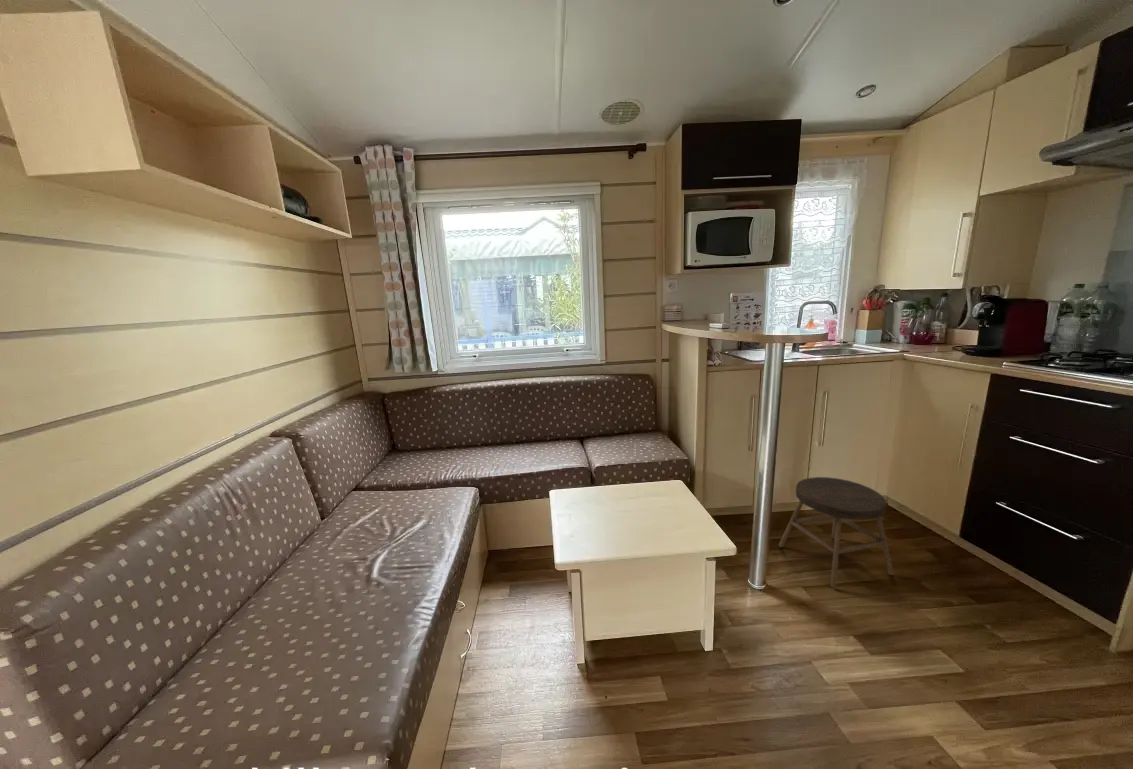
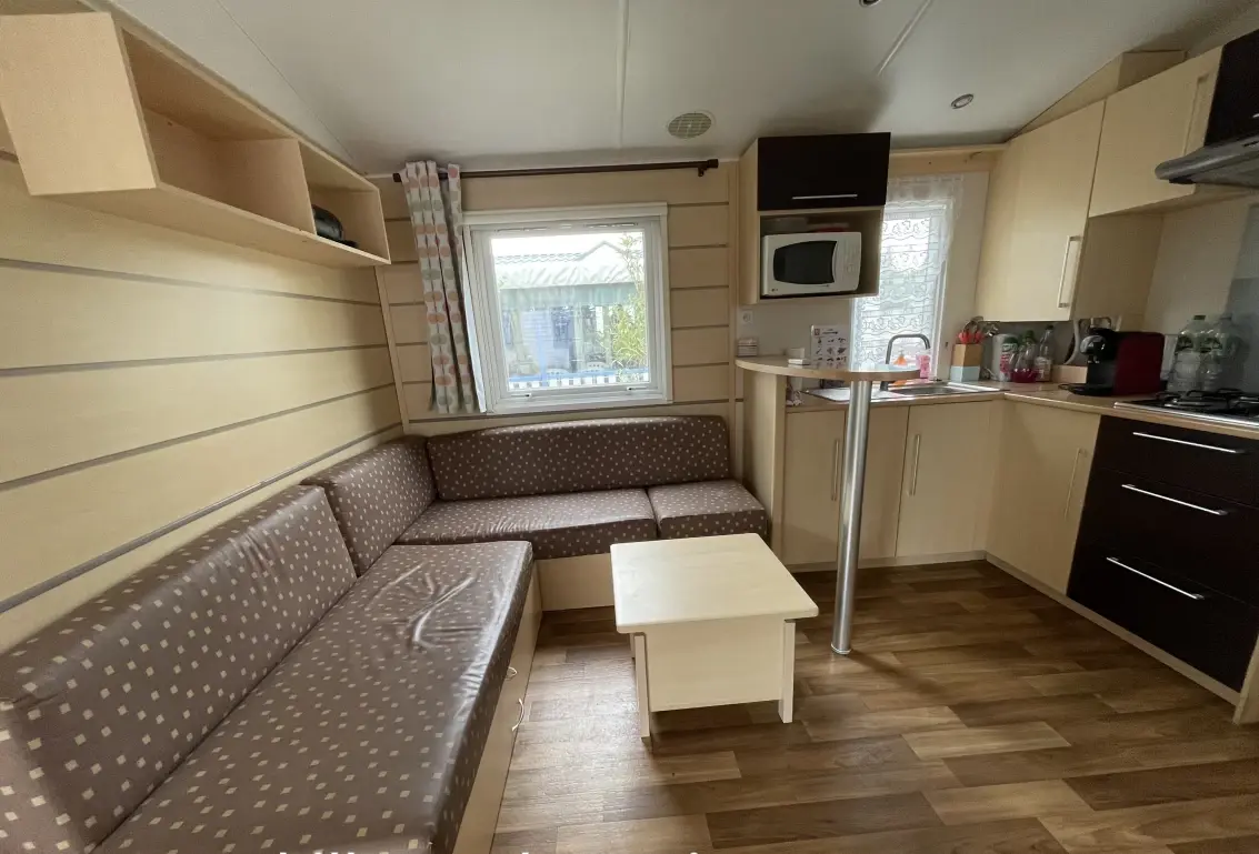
- stool [778,476,895,589]
